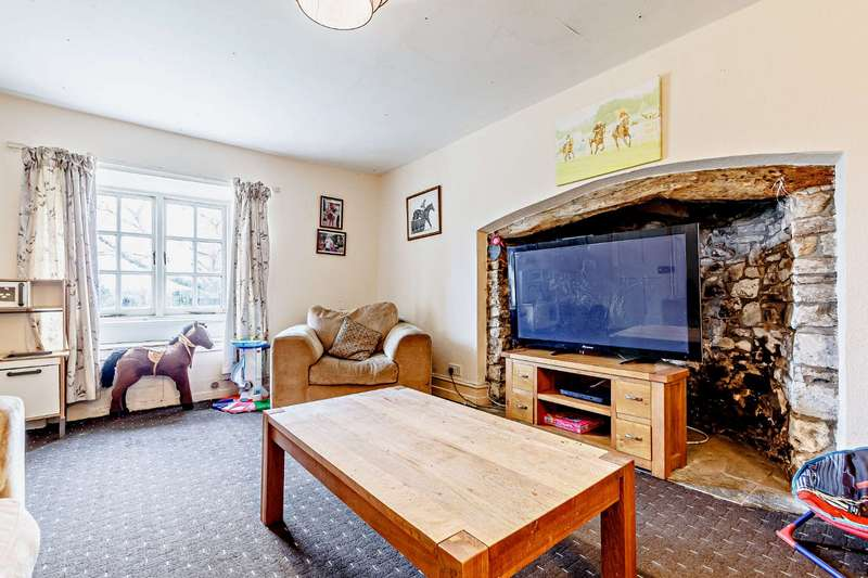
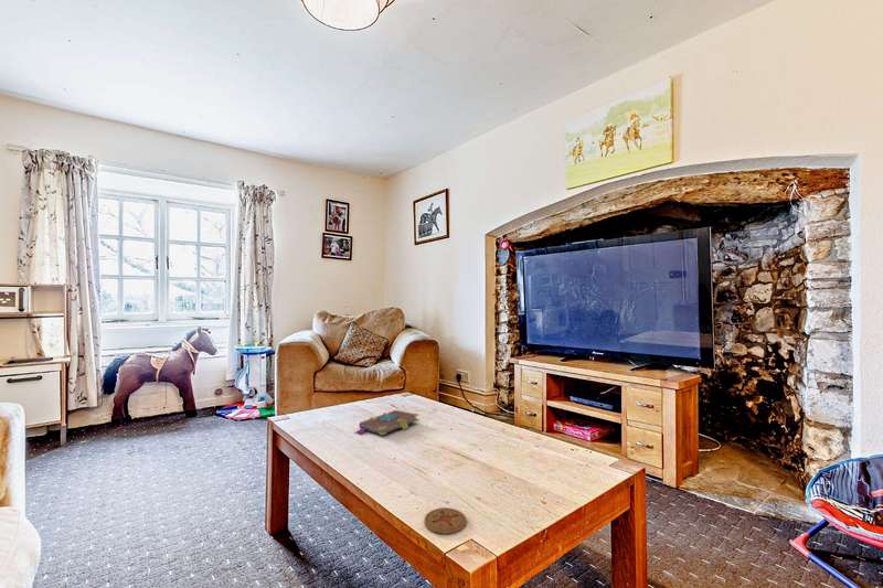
+ book [354,409,421,436]
+ coaster [424,506,467,535]
